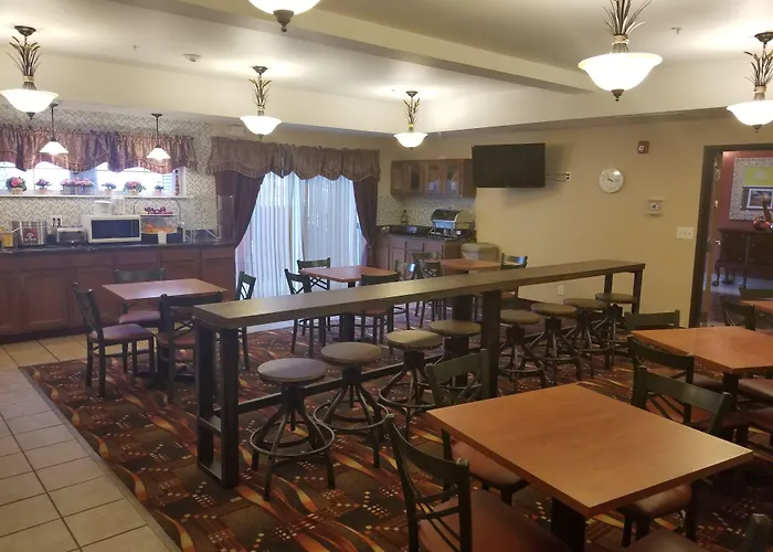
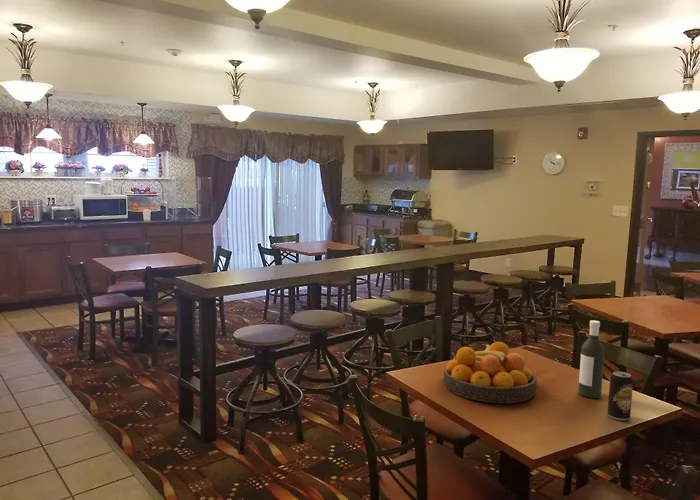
+ bottle [577,319,606,399]
+ beverage can [607,371,634,421]
+ fruit bowl [443,341,538,404]
